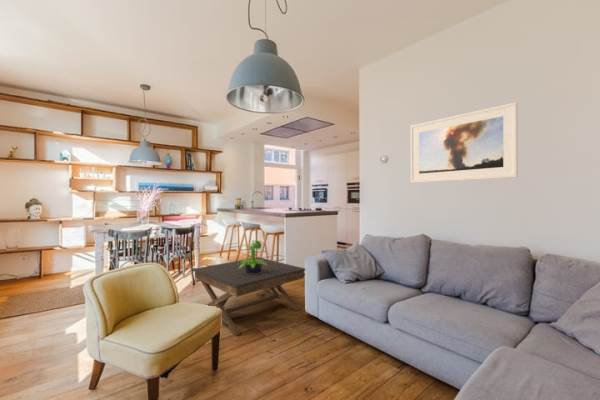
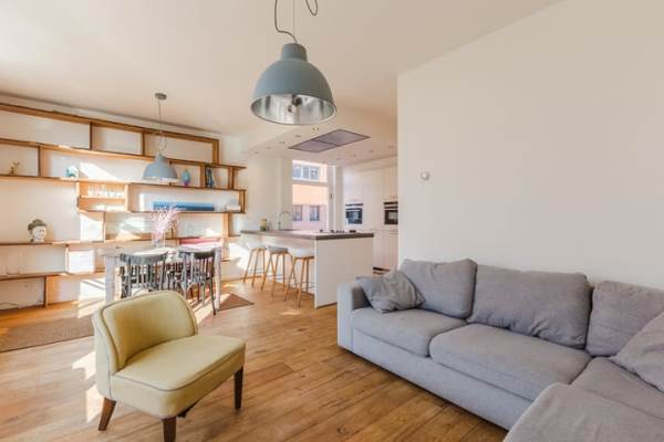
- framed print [409,101,519,184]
- coffee table [191,256,306,336]
- potted plant [238,240,268,274]
